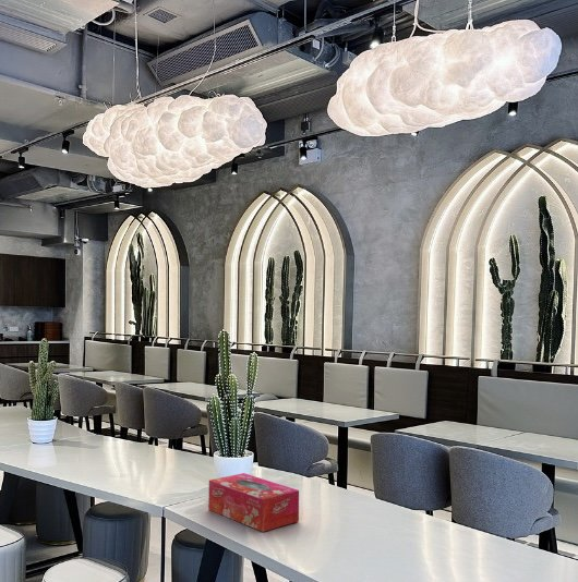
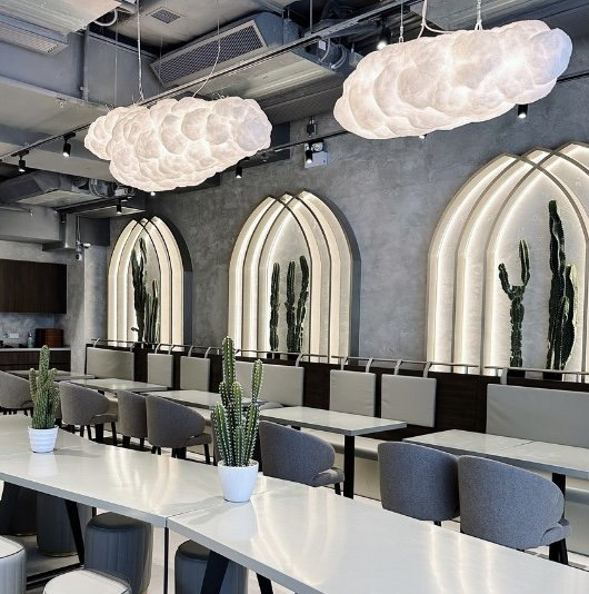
- tissue box [207,472,300,533]
